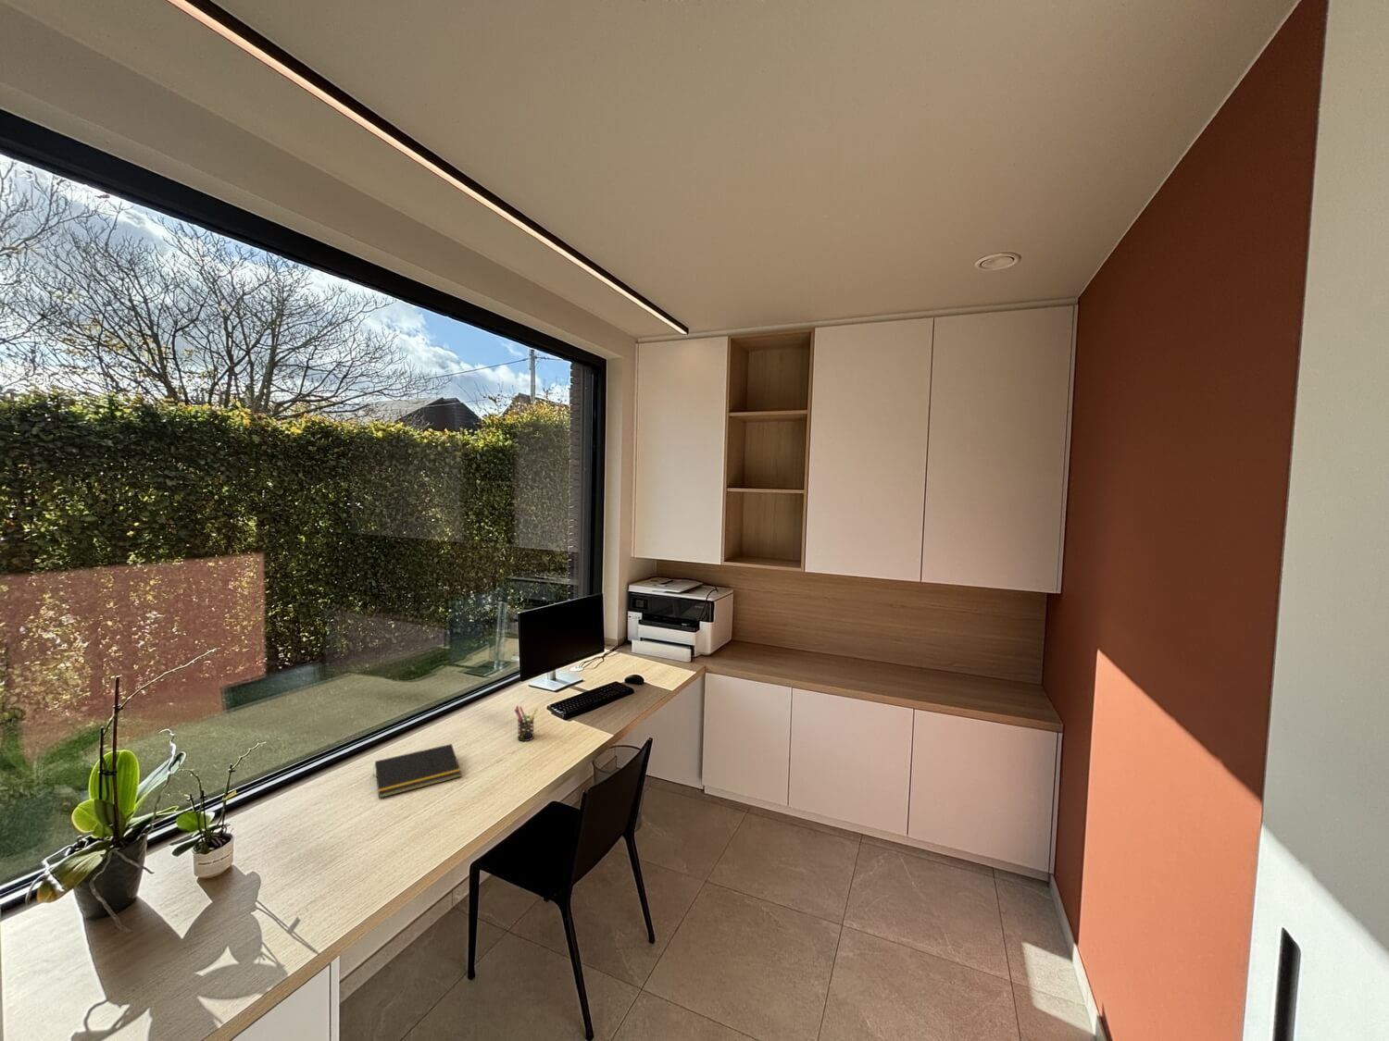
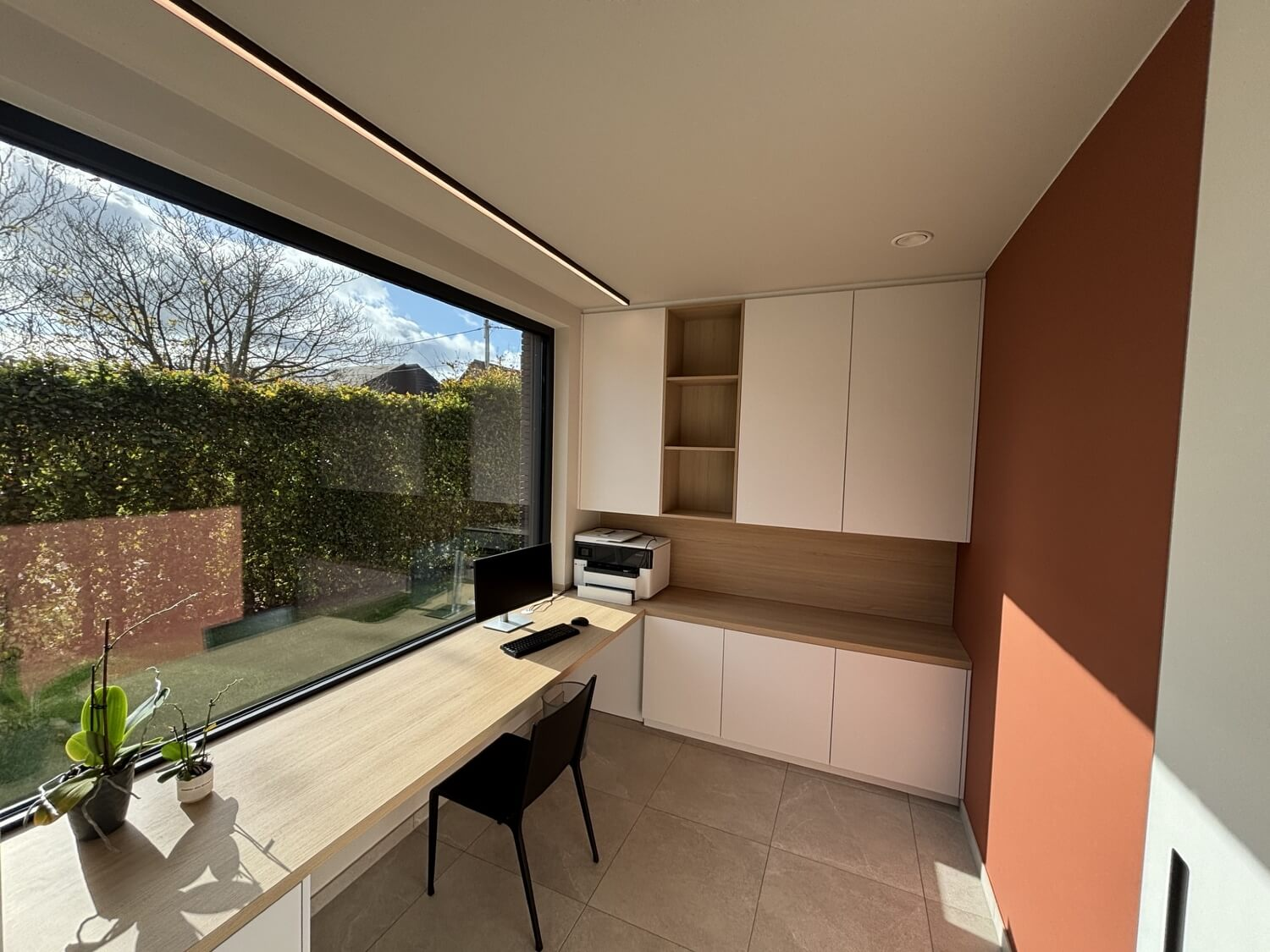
- pen holder [513,705,539,742]
- notepad [372,744,462,799]
